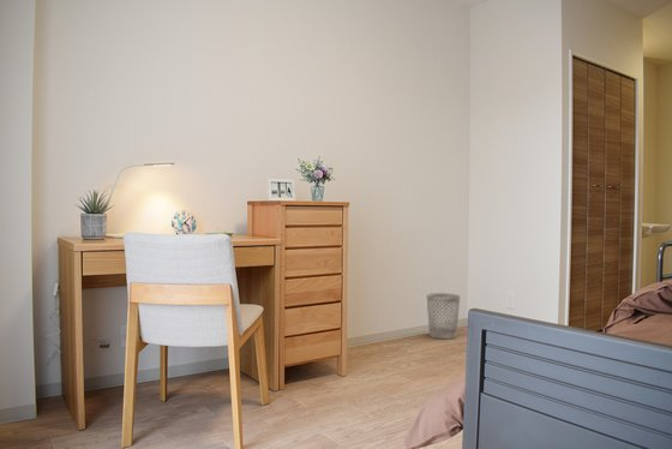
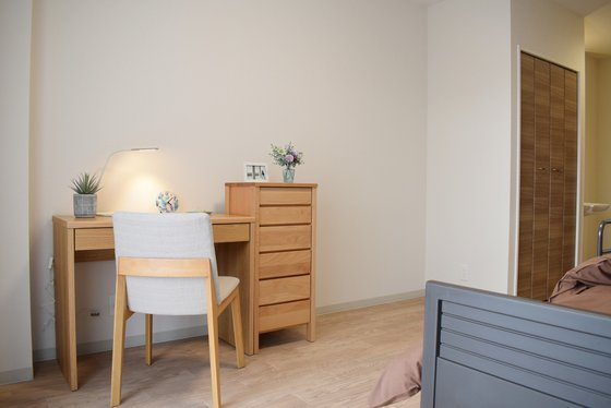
- wastebasket [426,292,461,340]
